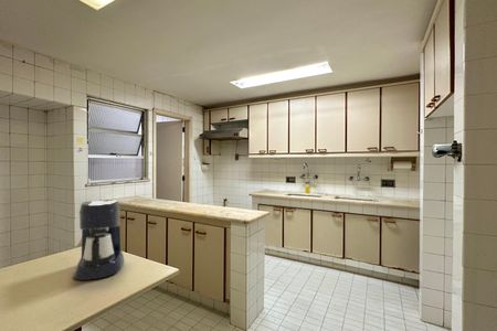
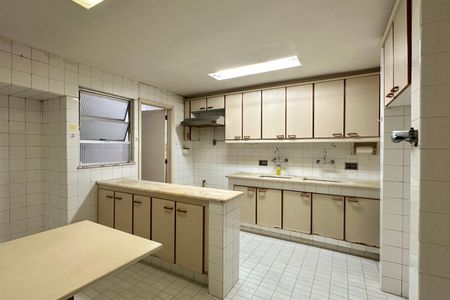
- coffee maker [72,199,125,281]
